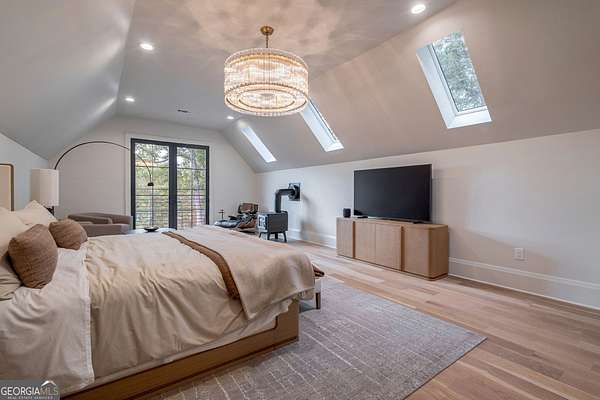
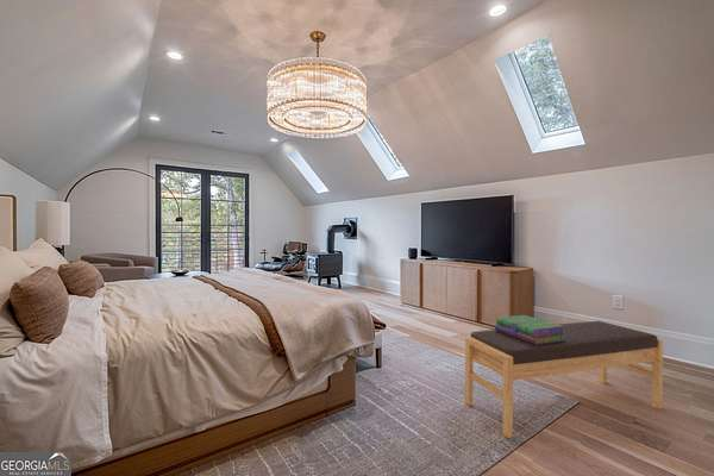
+ stack of books [494,314,566,345]
+ bench [464,320,664,439]
